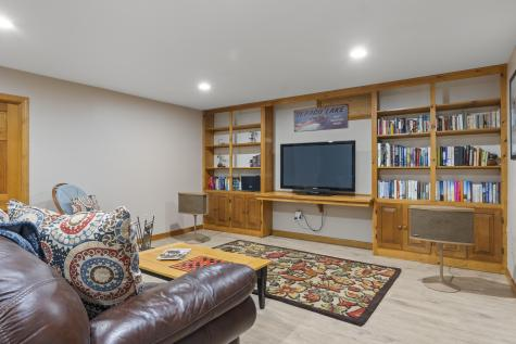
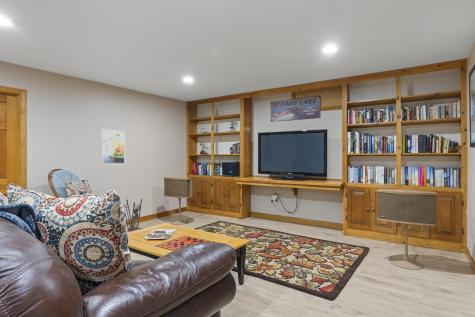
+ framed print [100,129,126,165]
